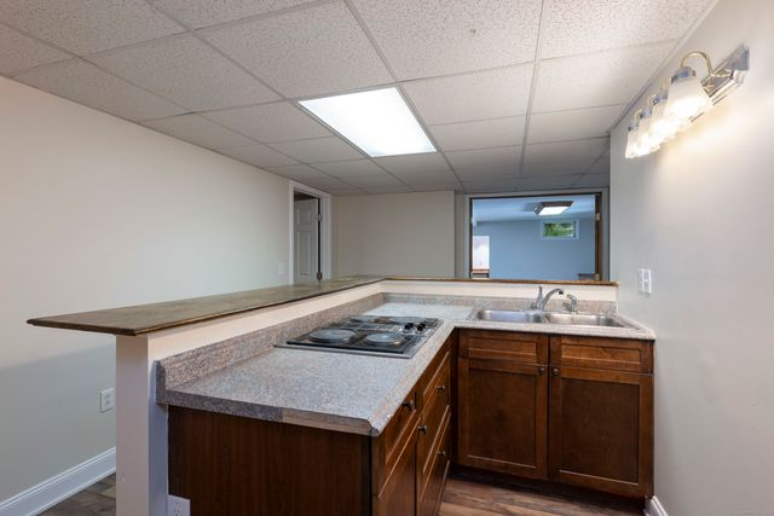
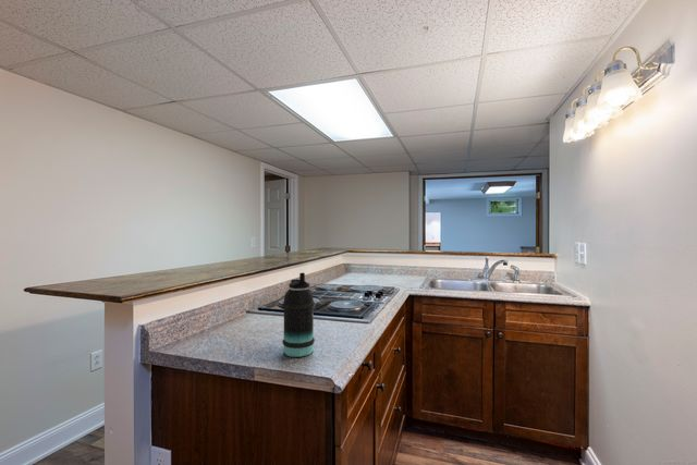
+ bottle [281,272,316,358]
